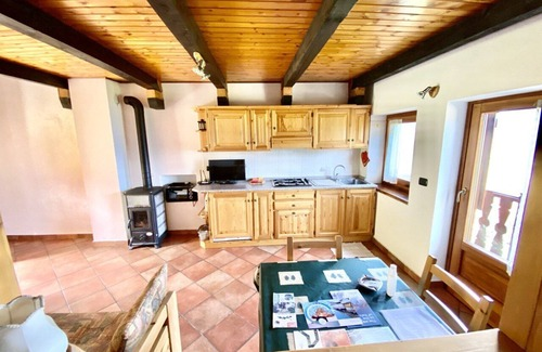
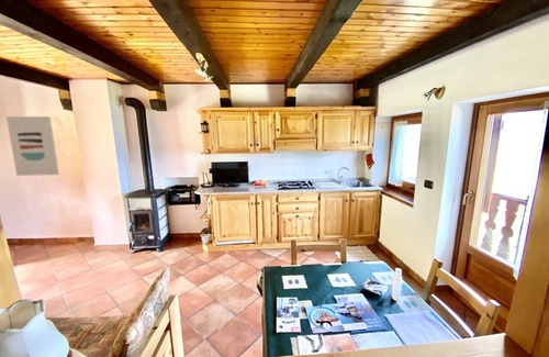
+ wall art [5,115,60,177]
